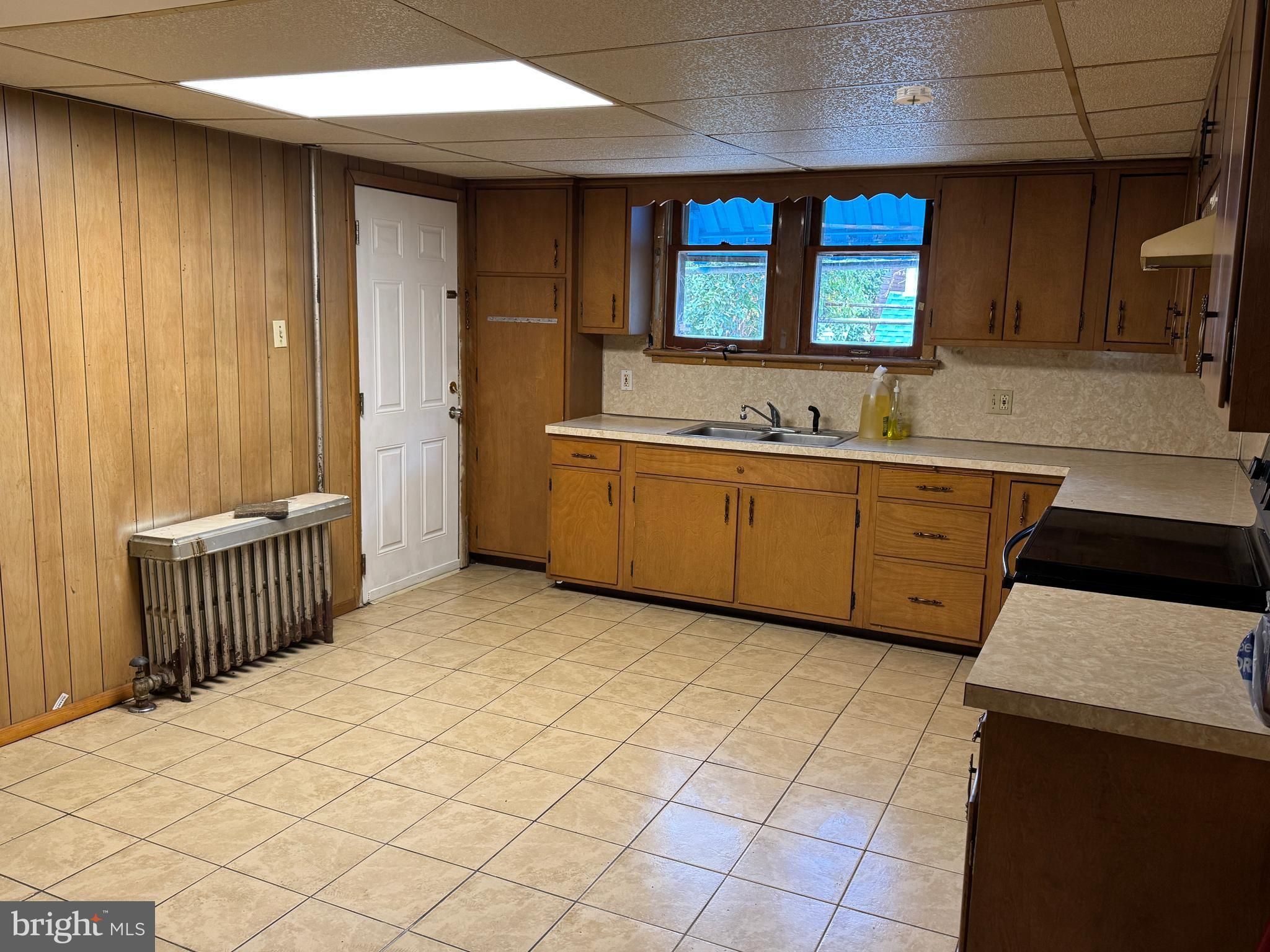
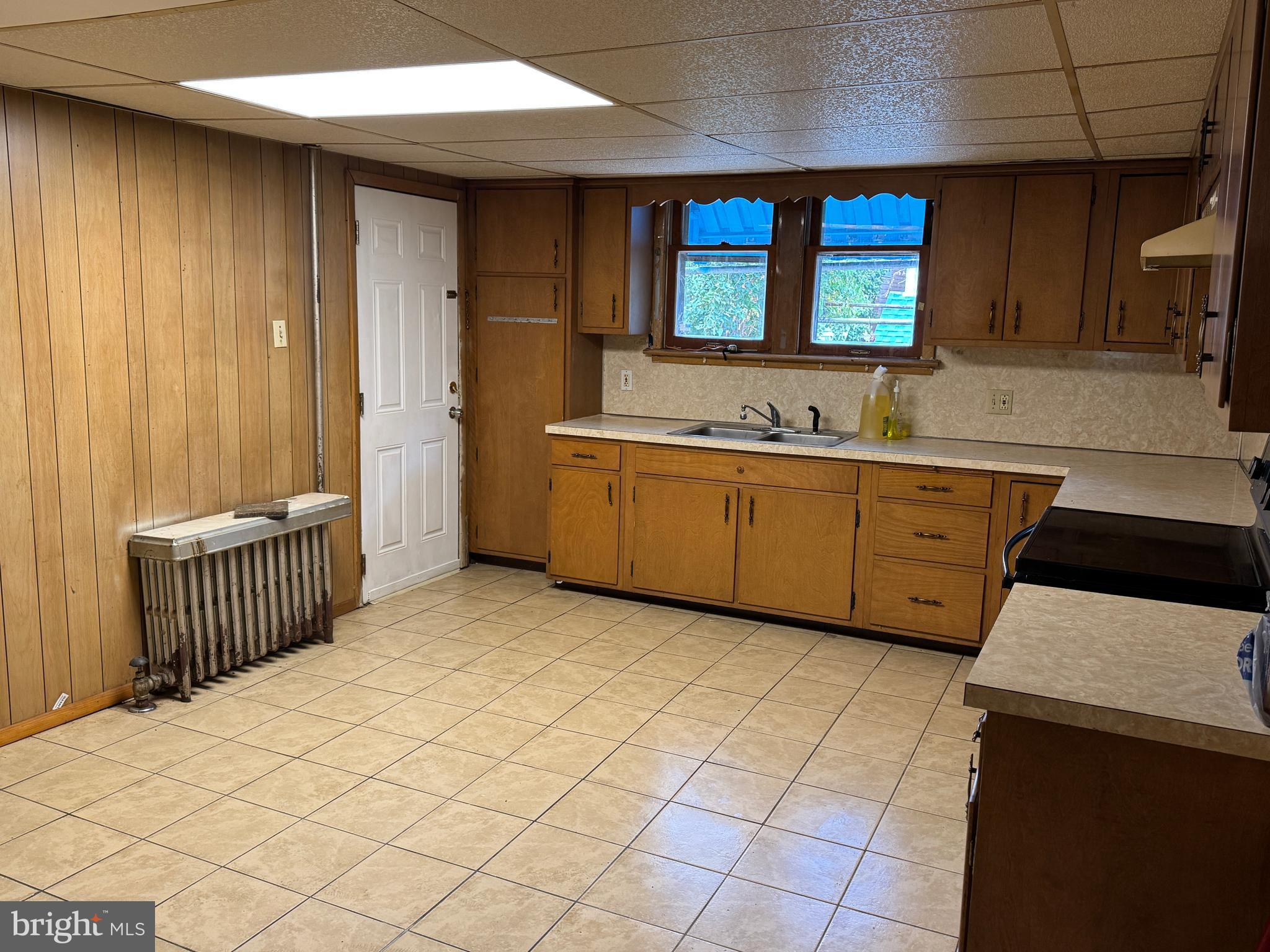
- smoke detector [891,86,935,106]
